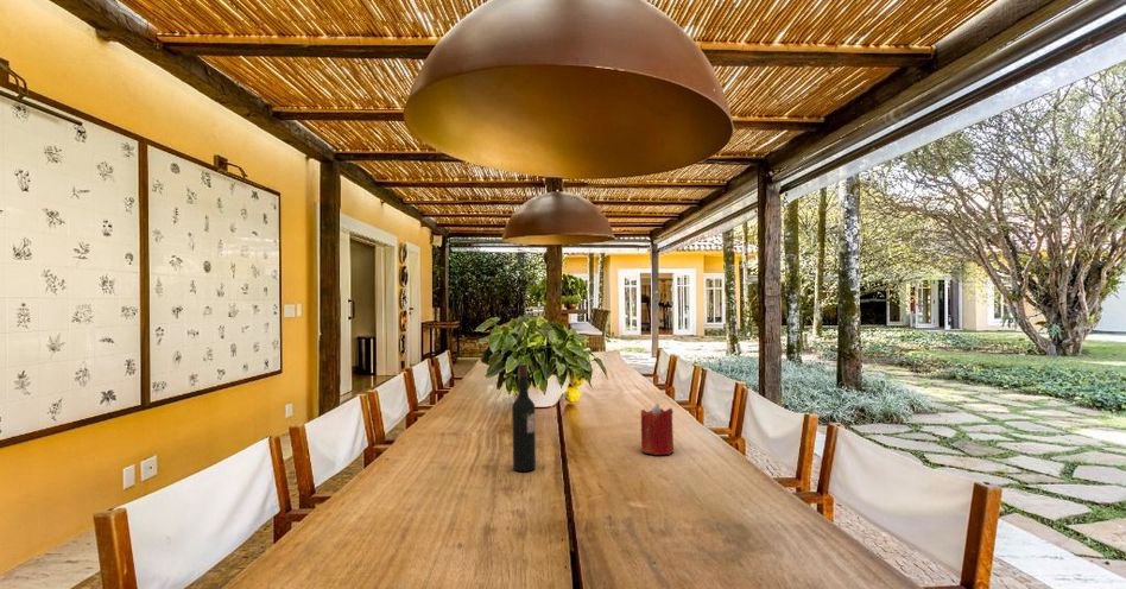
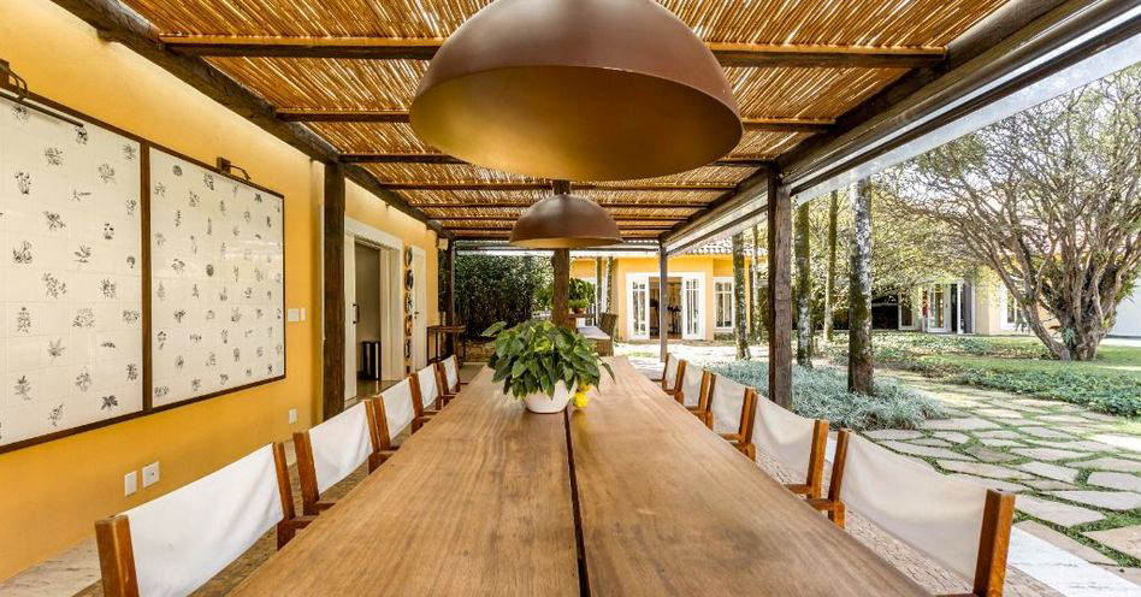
- candle [640,403,675,456]
- wine bottle [511,362,537,473]
